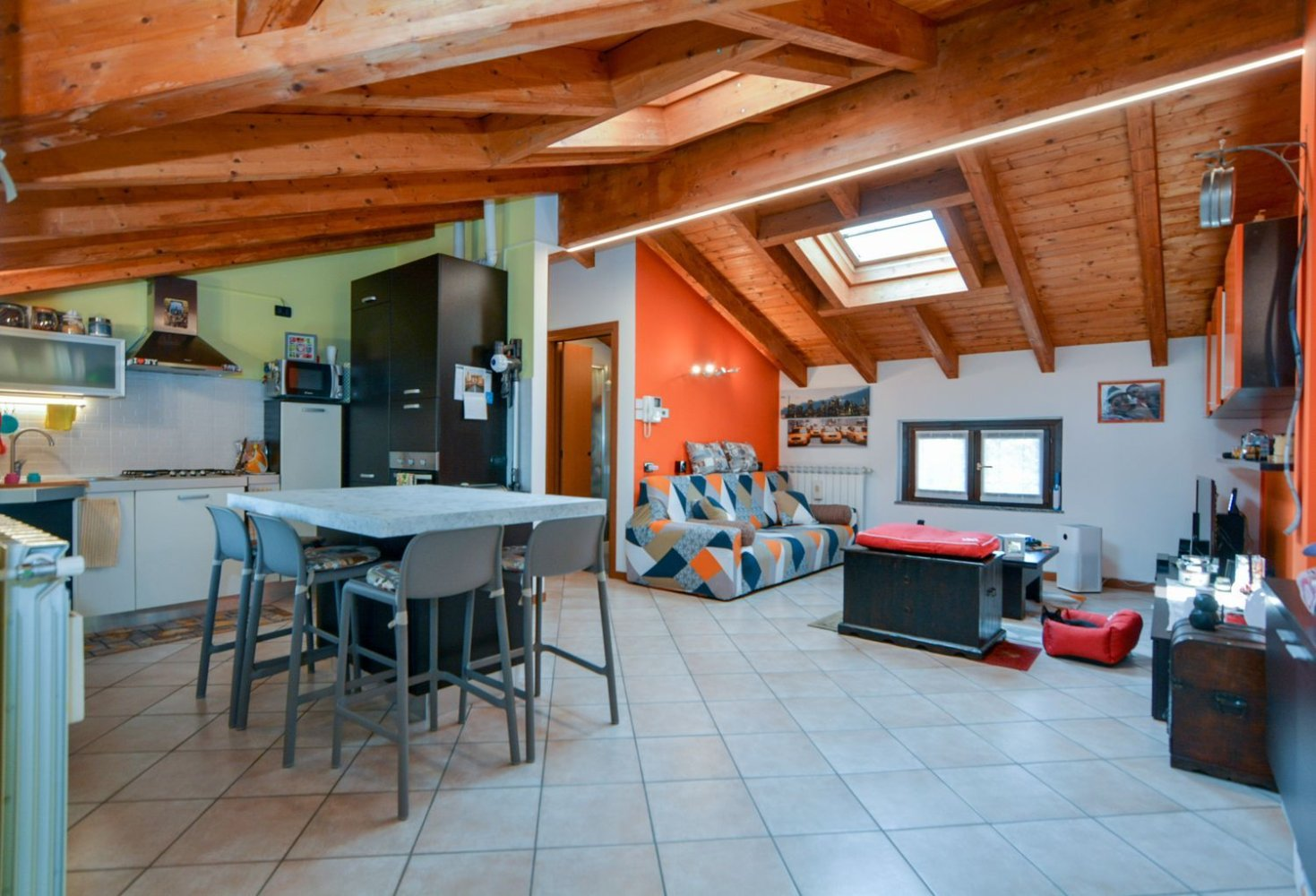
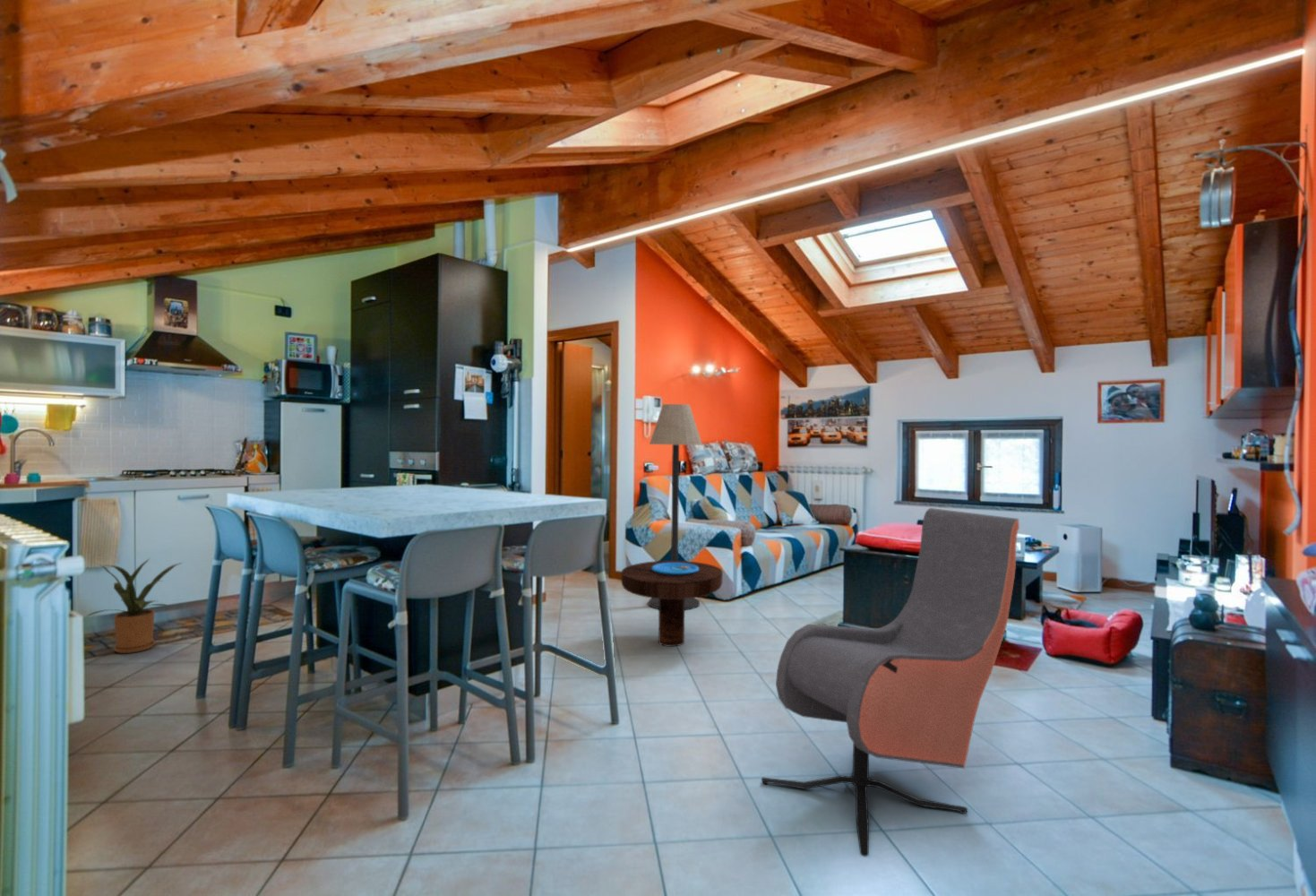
+ floor lamp [648,403,703,611]
+ armchair [761,507,1020,857]
+ house plant [83,557,183,654]
+ side table [621,560,724,648]
